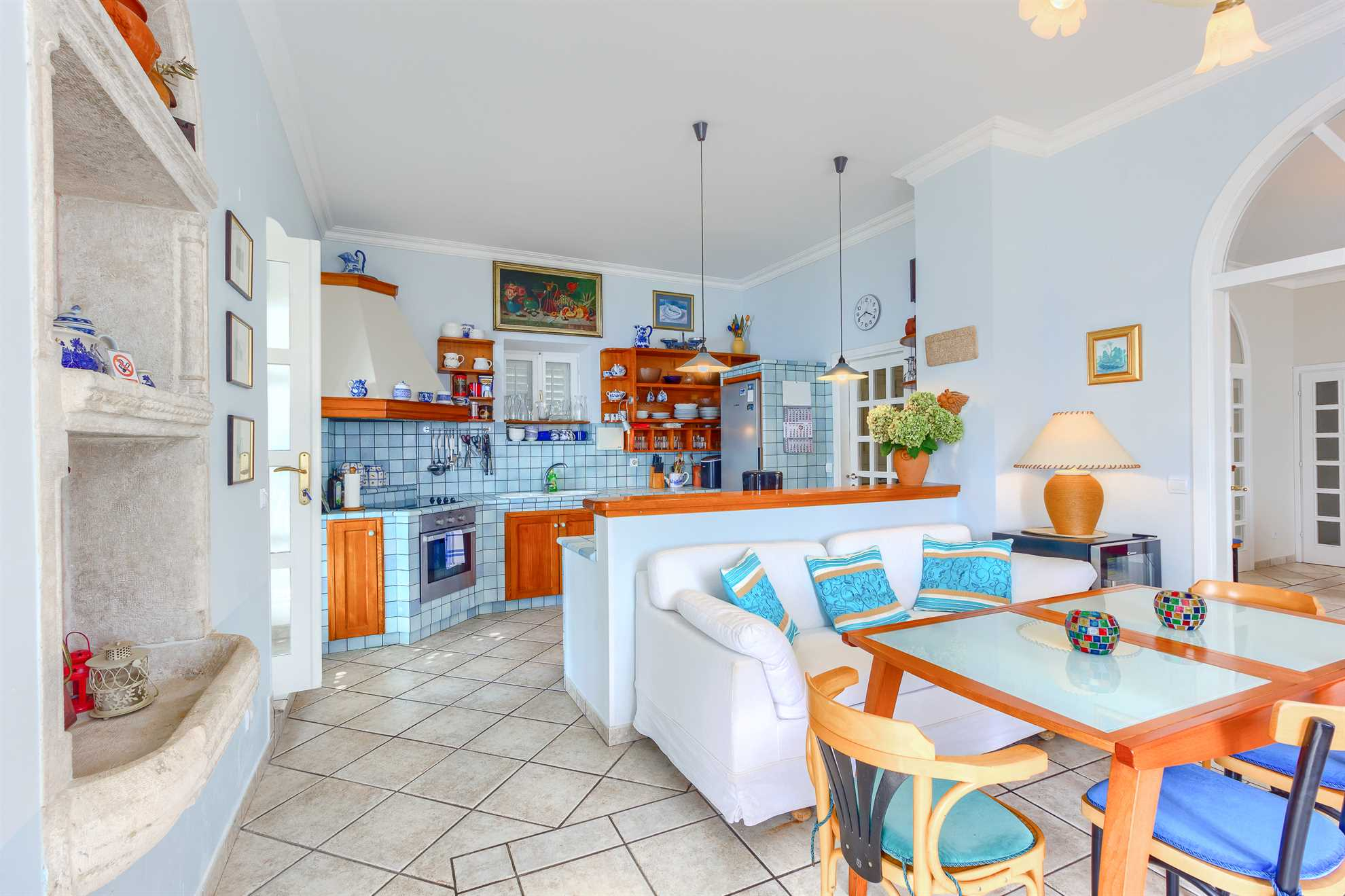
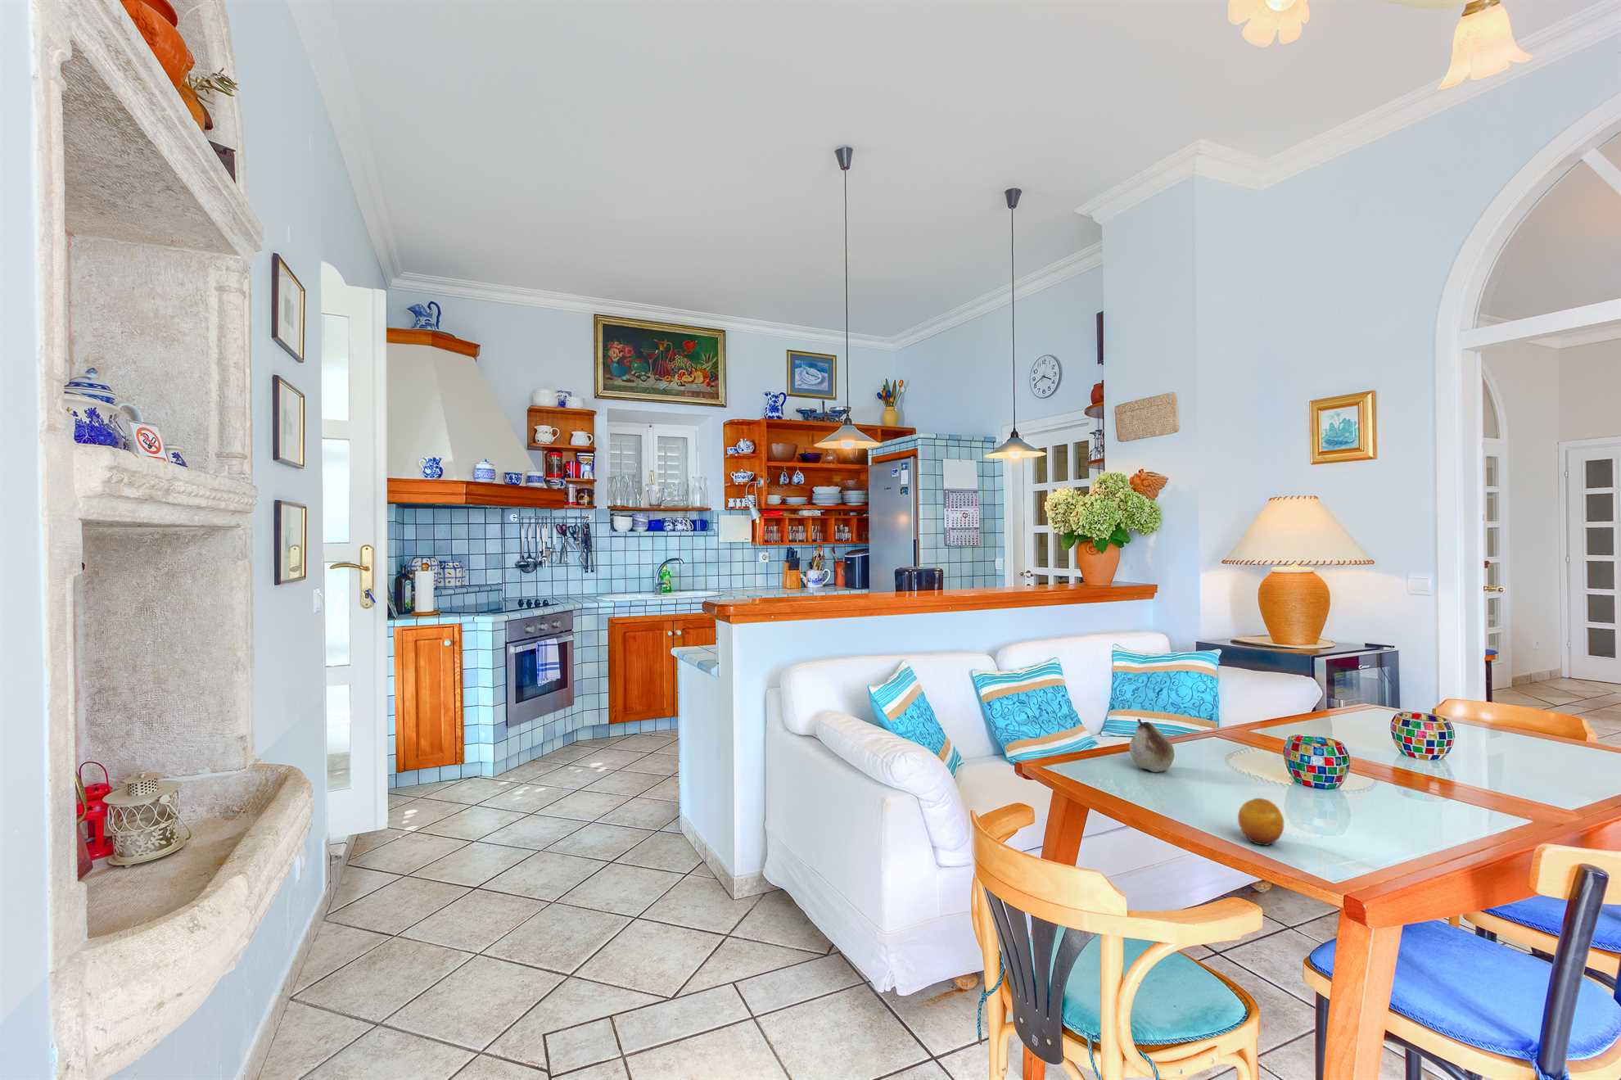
+ fruit [1237,798,1285,846]
+ fruit [1129,718,1175,773]
